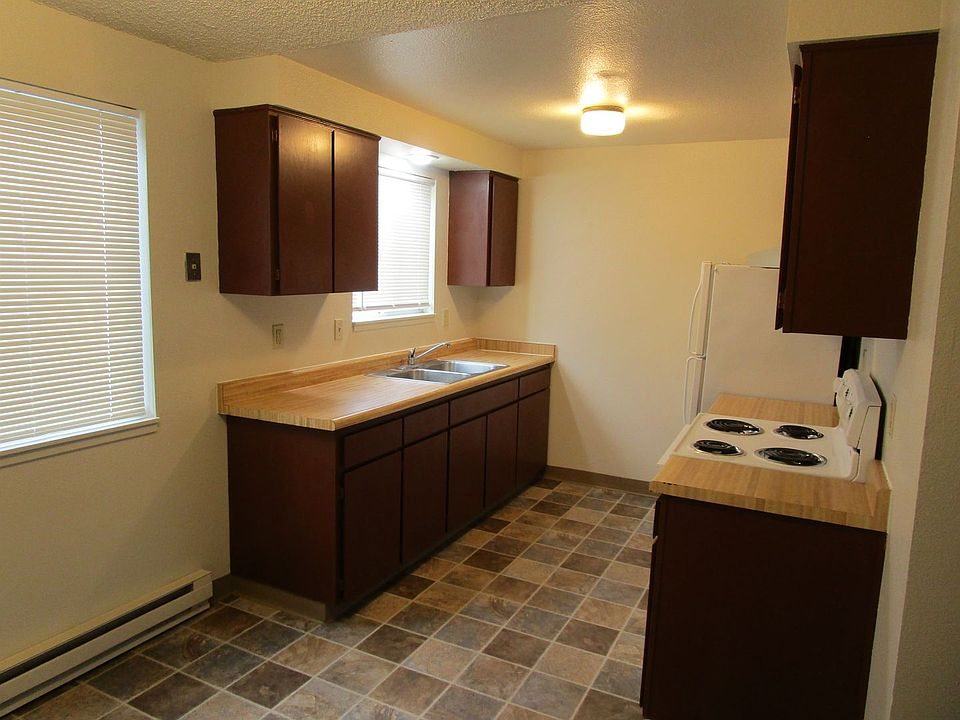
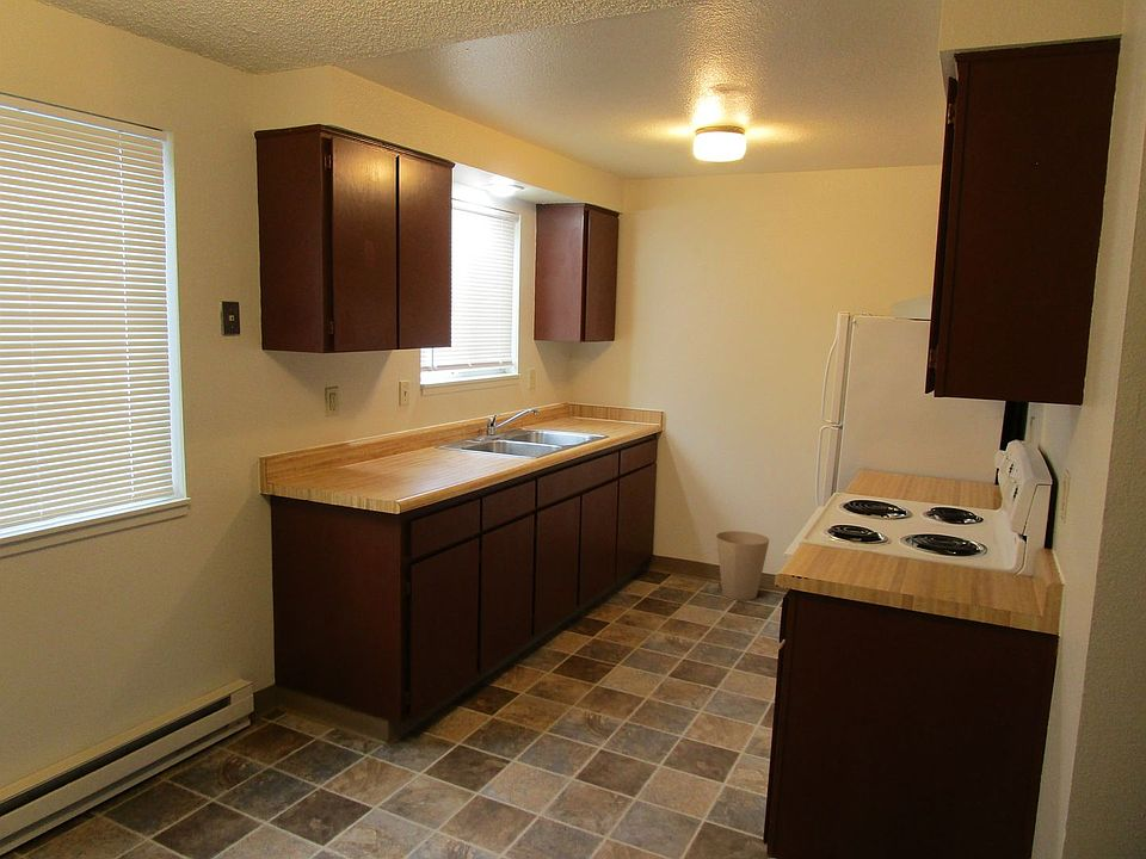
+ trash can [715,530,770,601]
